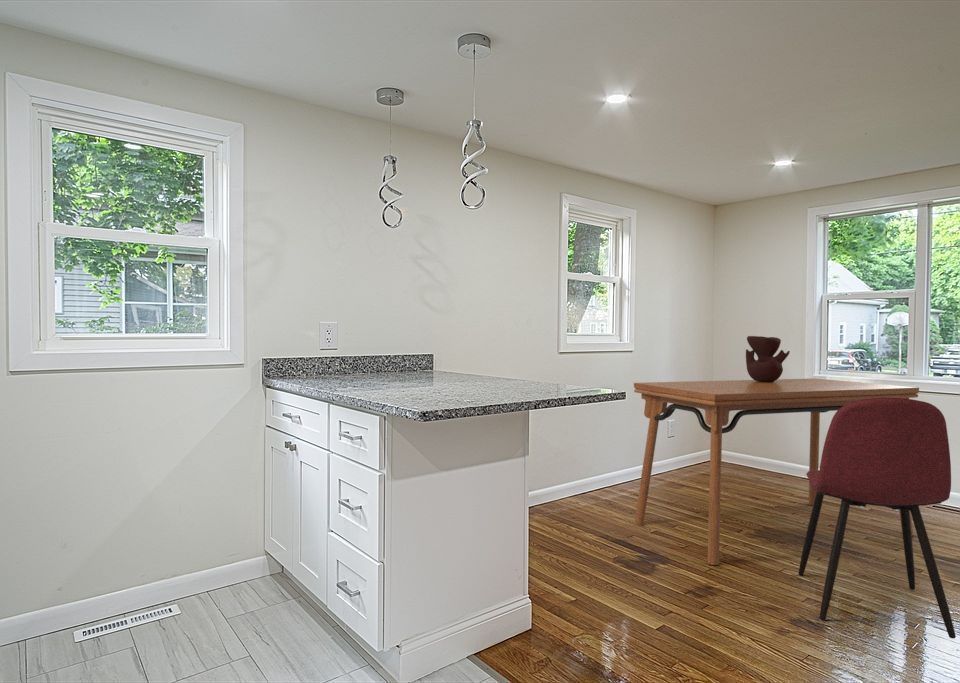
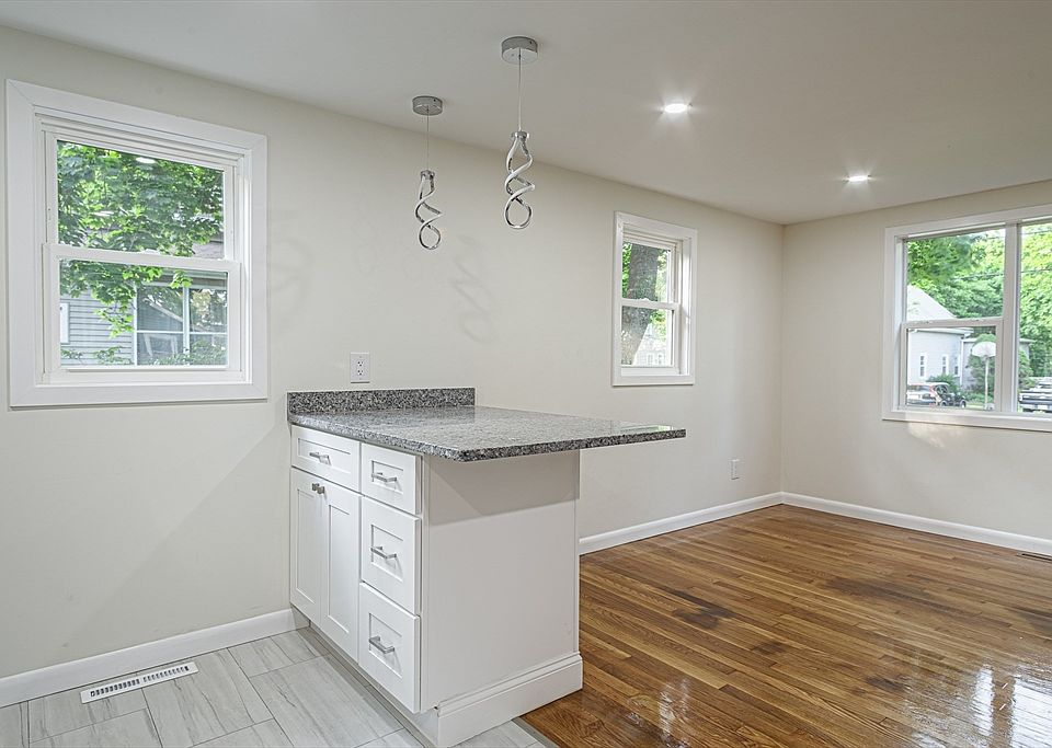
- vase [745,335,791,382]
- dining chair [797,398,957,639]
- dining table [633,377,920,566]
